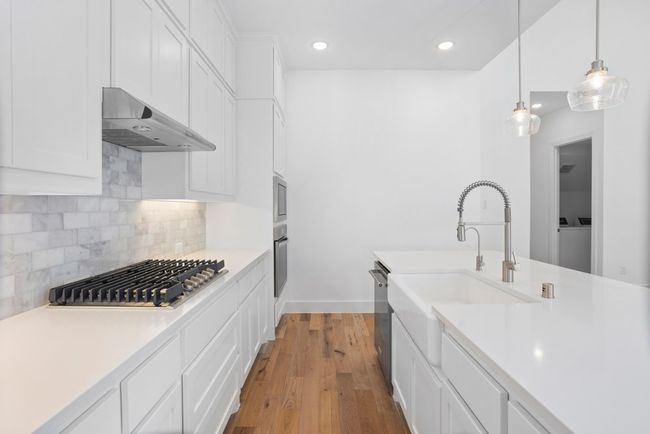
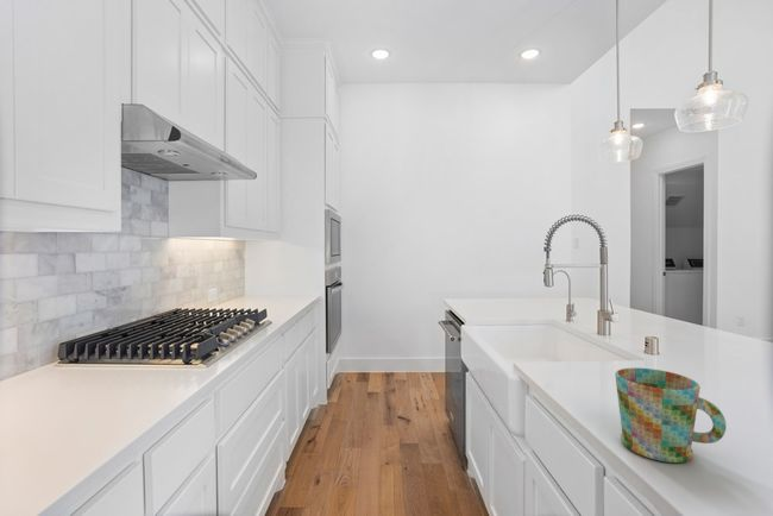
+ mug [614,366,727,464]
